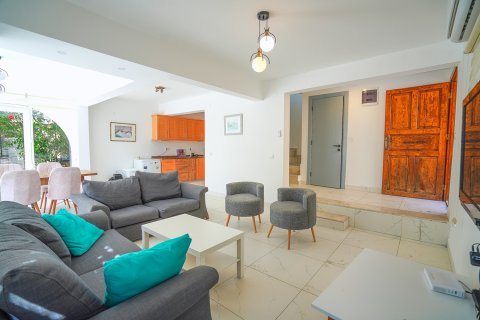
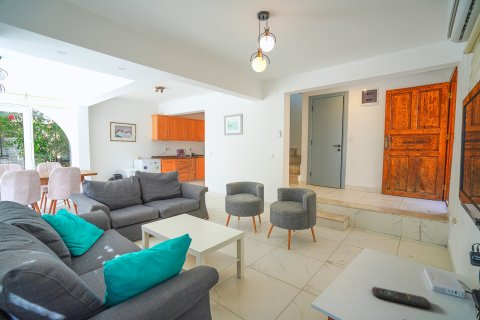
+ remote control [371,286,431,309]
